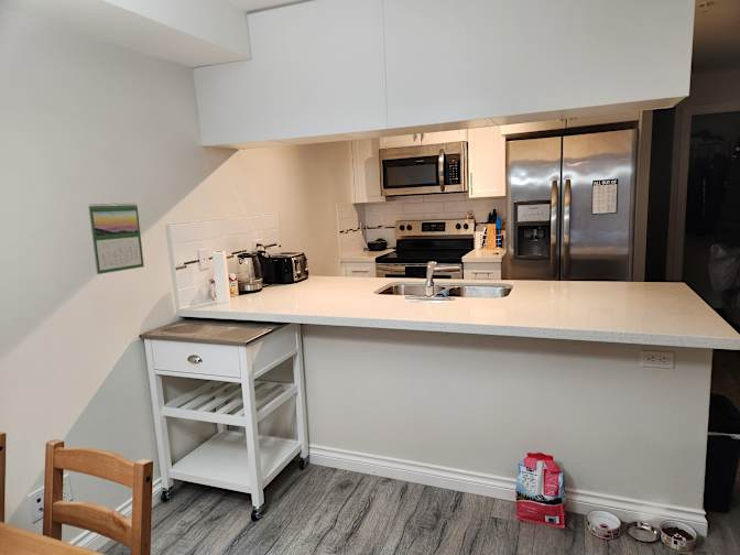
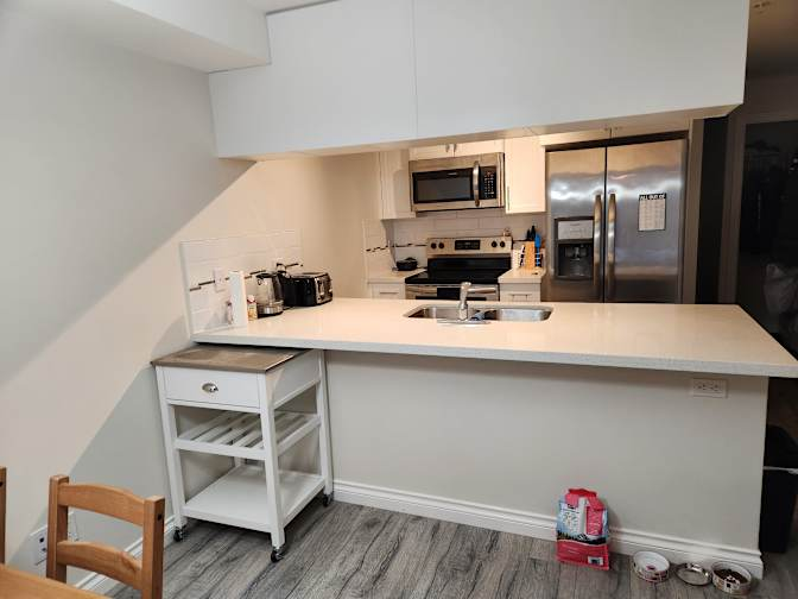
- calendar [87,202,145,275]
